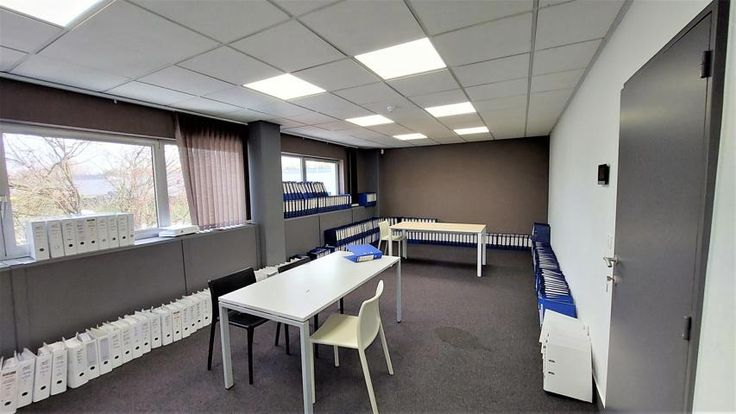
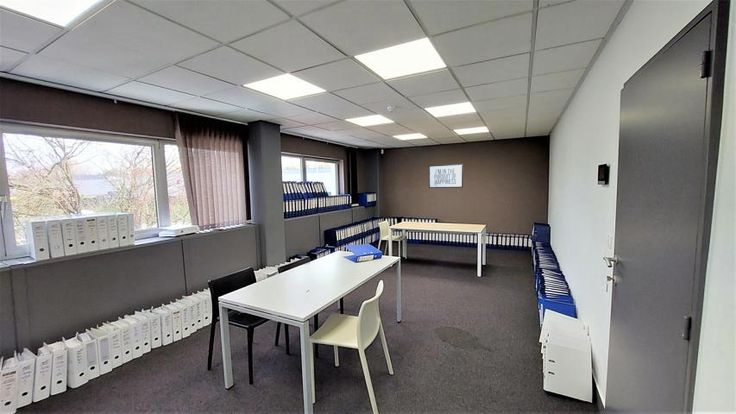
+ mirror [428,163,464,189]
